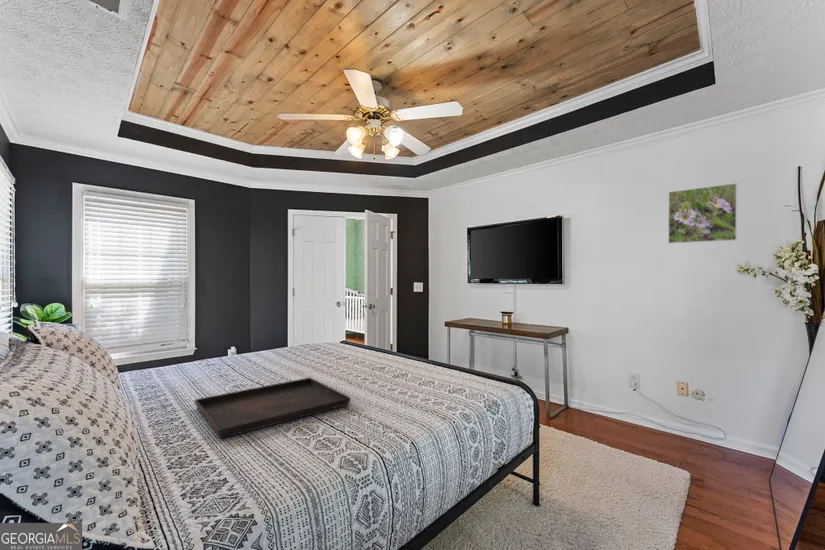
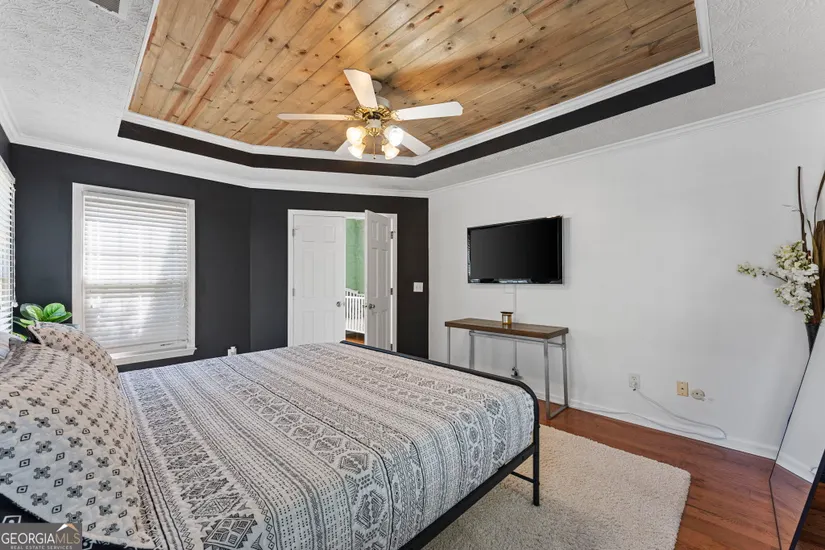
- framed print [667,182,738,245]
- serving tray [194,377,352,439]
